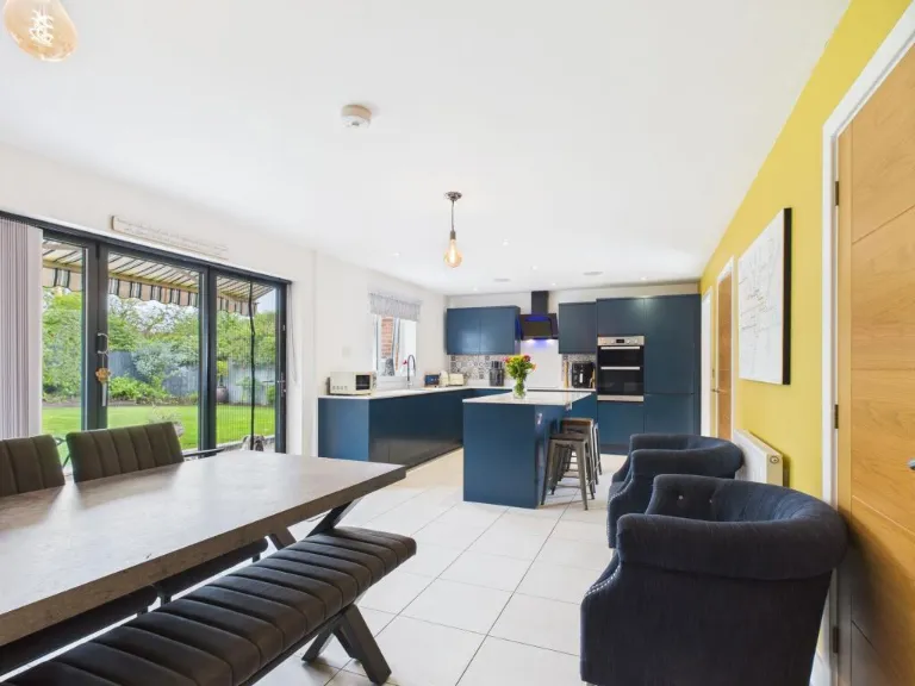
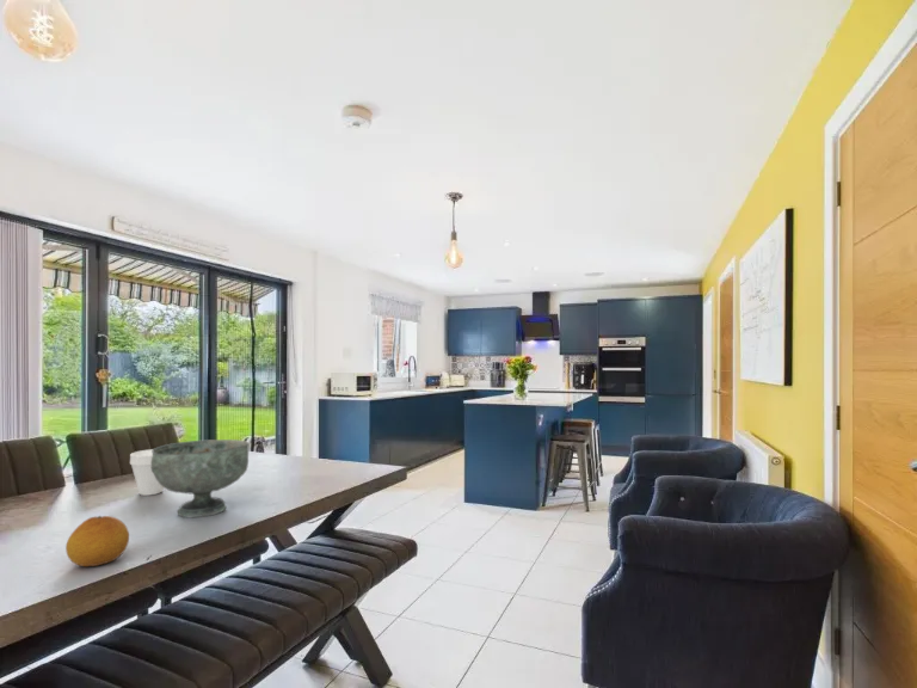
+ decorative bowl [150,438,251,518]
+ fruit [64,515,130,567]
+ cup [129,448,165,497]
